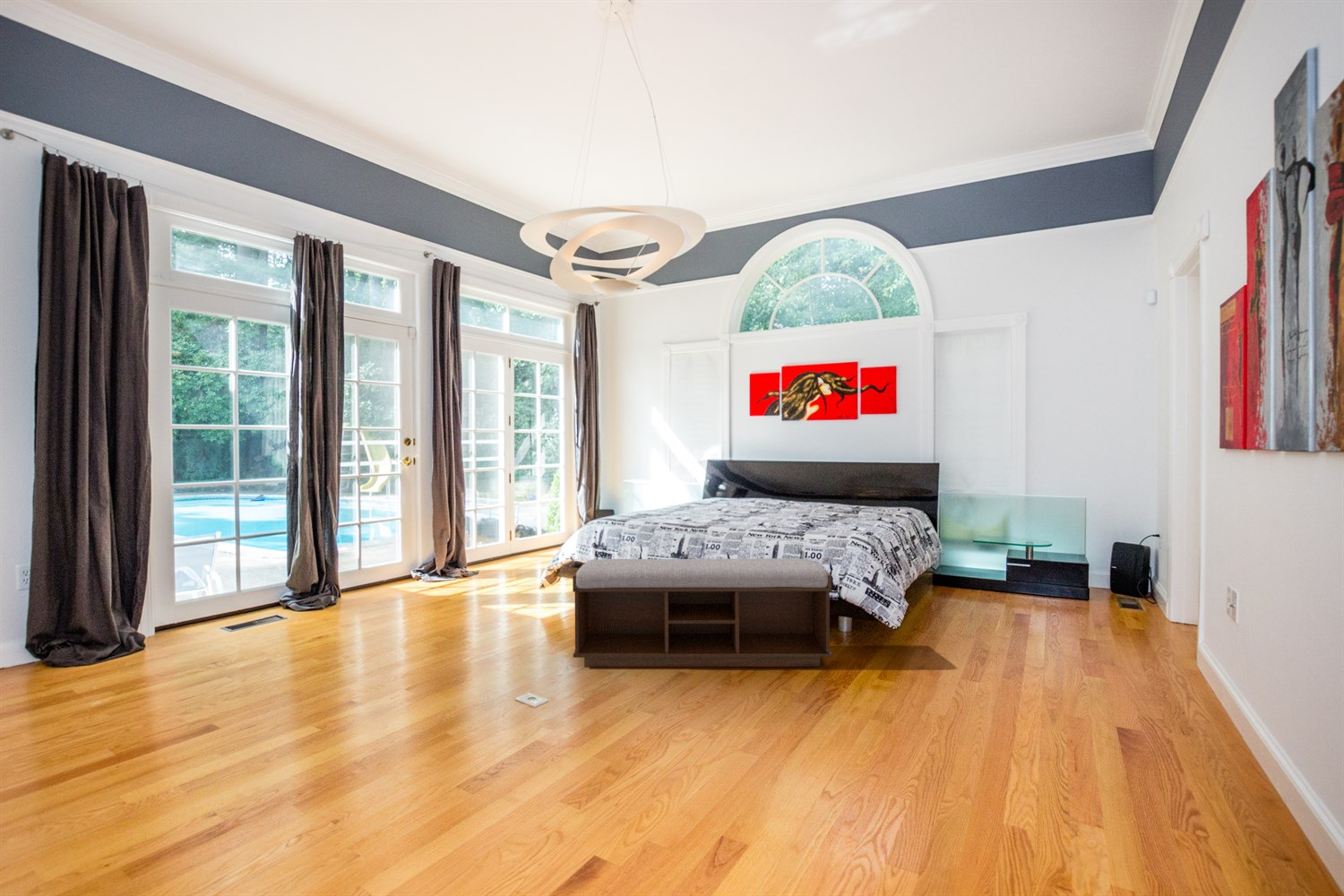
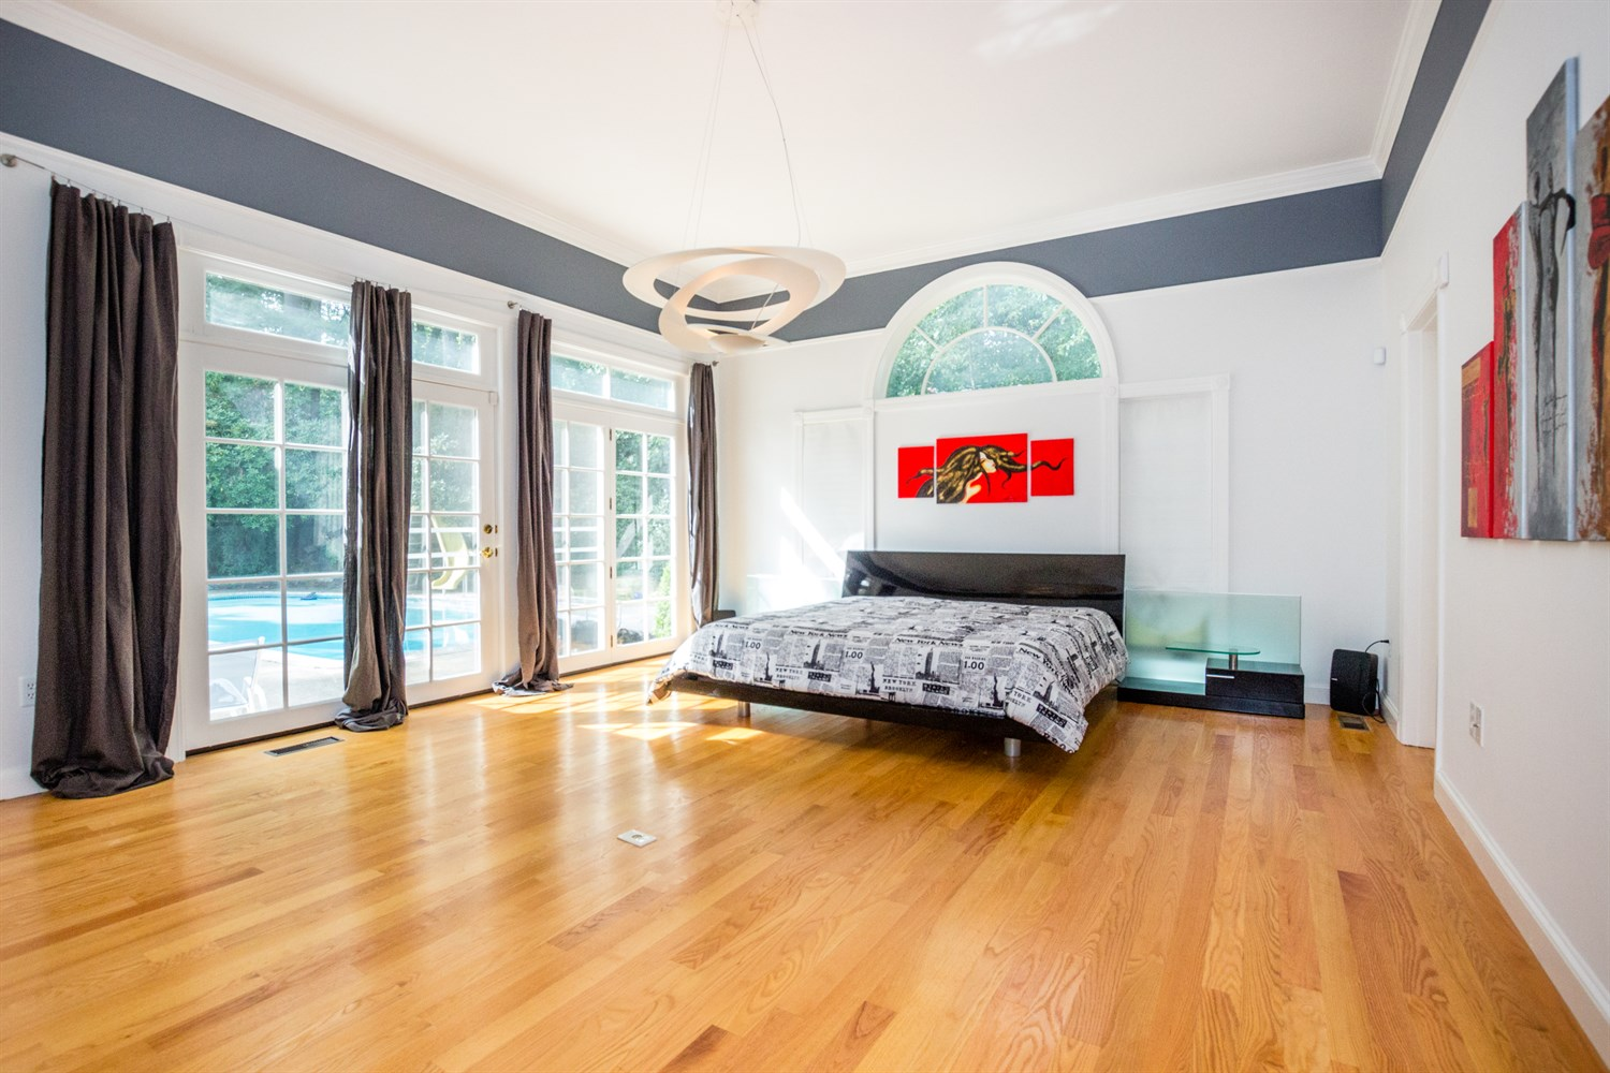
- bench [572,557,832,668]
